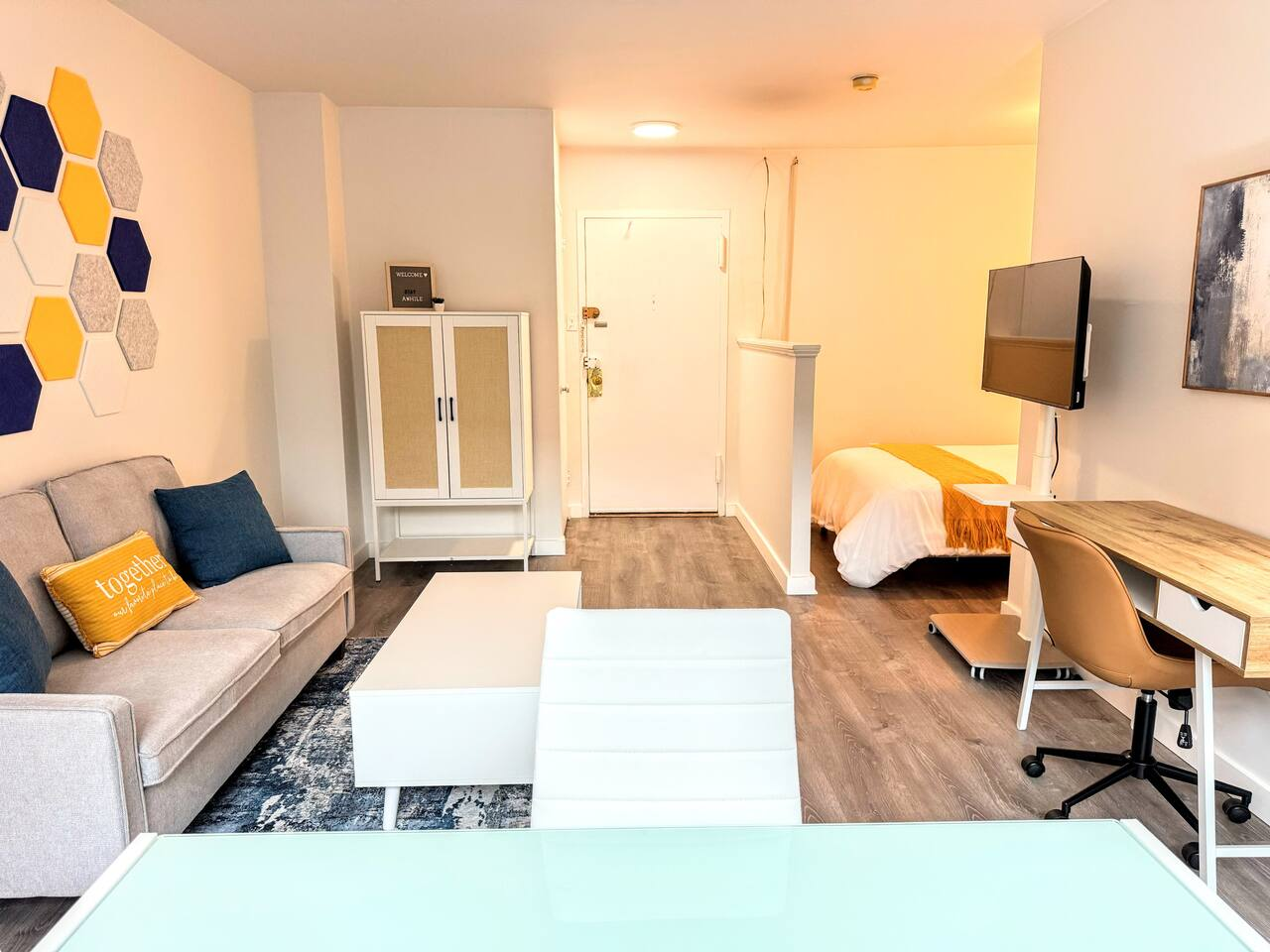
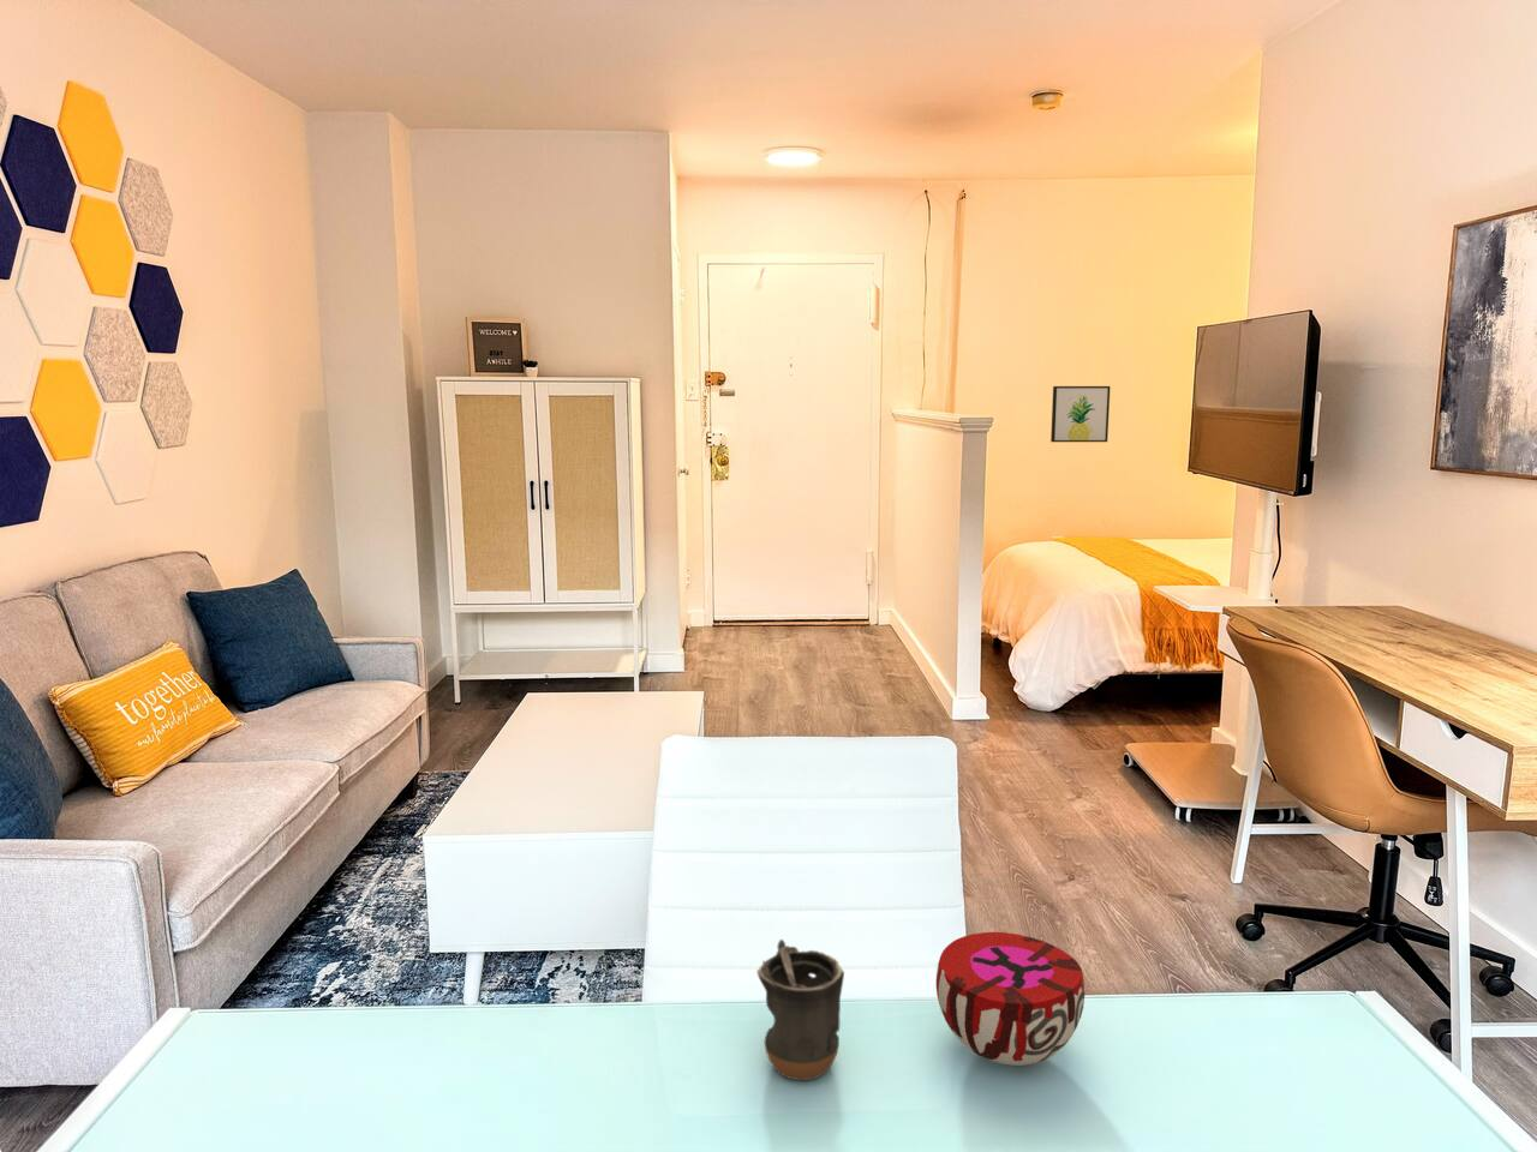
+ decorative bowl [936,932,1086,1067]
+ mug [755,938,846,1082]
+ wall art [1049,385,1112,443]
